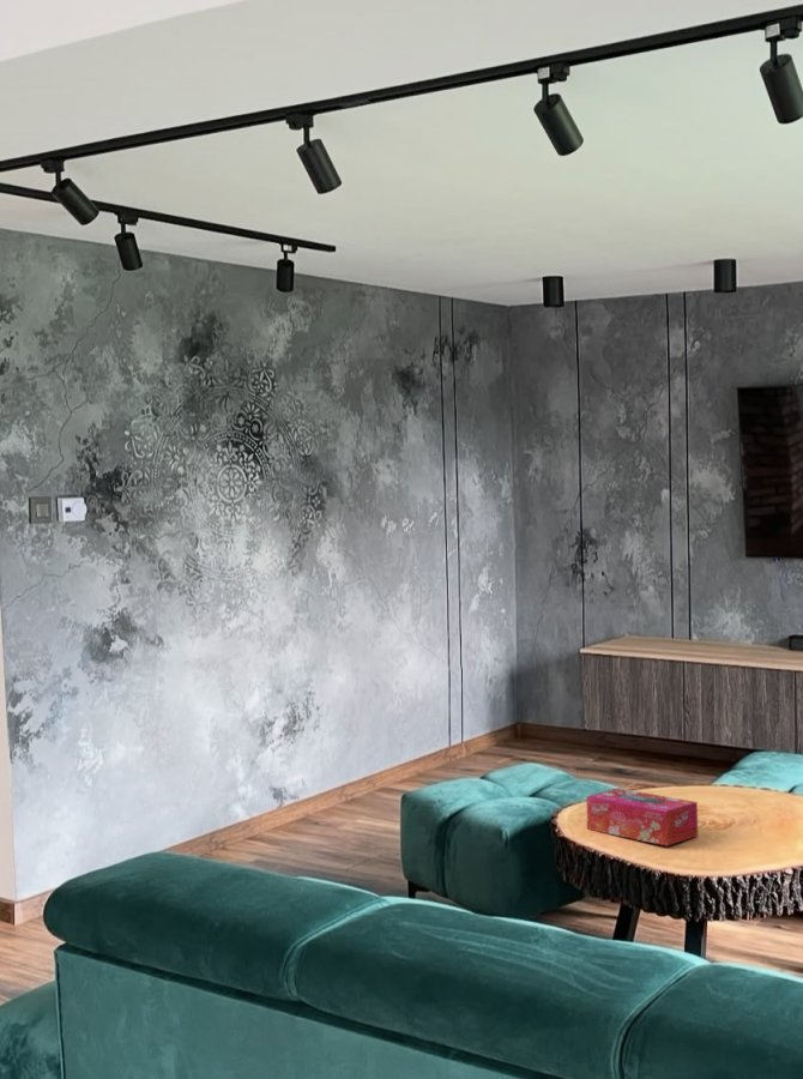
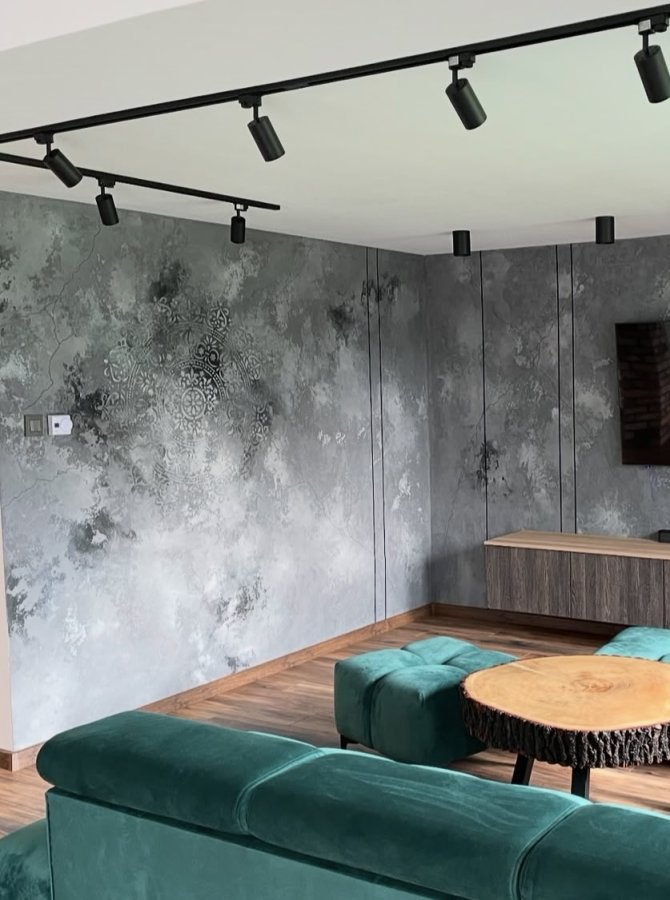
- tissue box [585,788,699,848]
